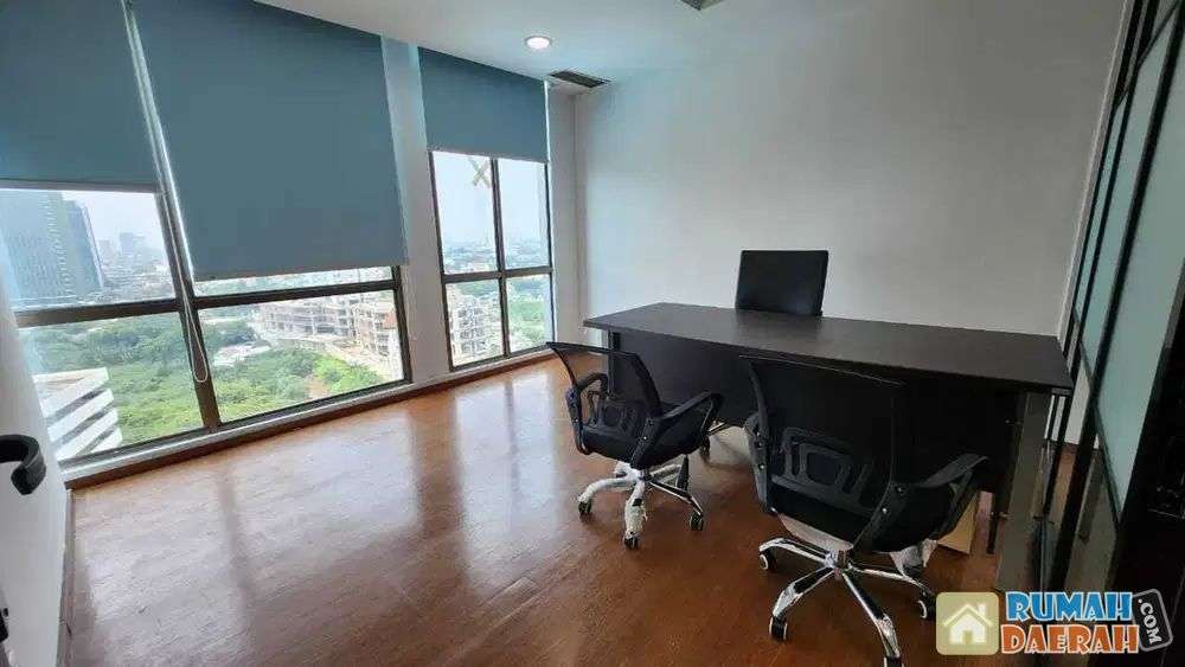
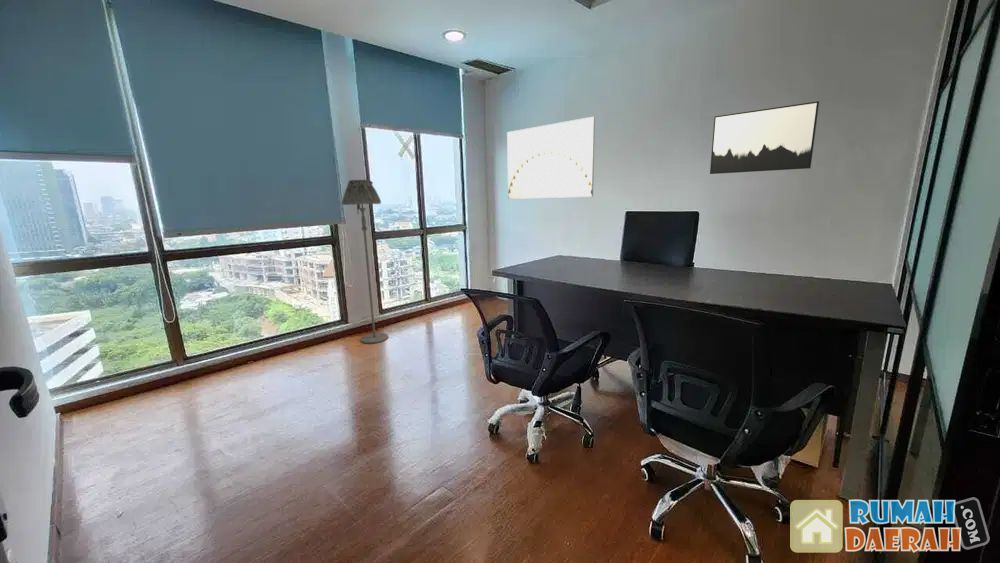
+ wall art [506,116,596,200]
+ floor lamp [341,179,389,345]
+ wall art [709,100,820,175]
